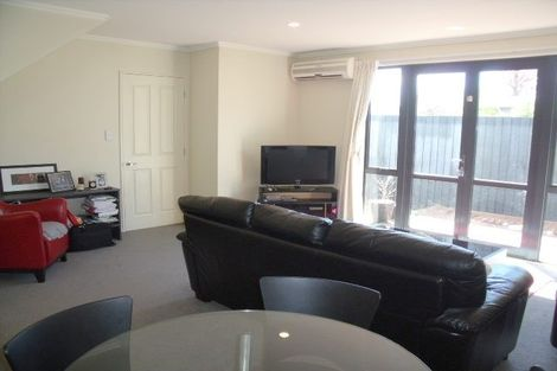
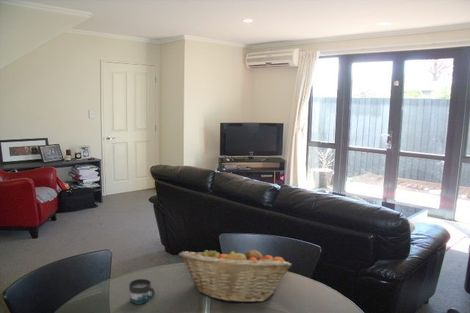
+ fruit basket [178,247,292,303]
+ mug [128,278,156,305]
